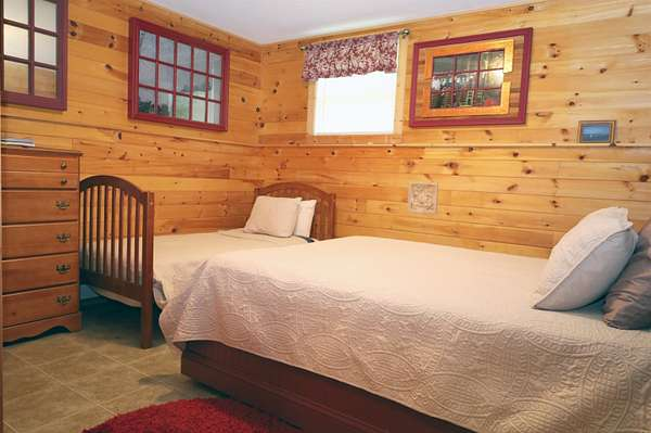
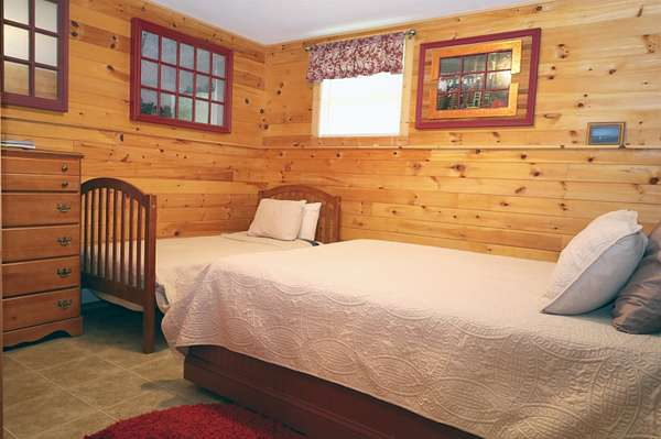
- wall ornament [406,180,439,216]
